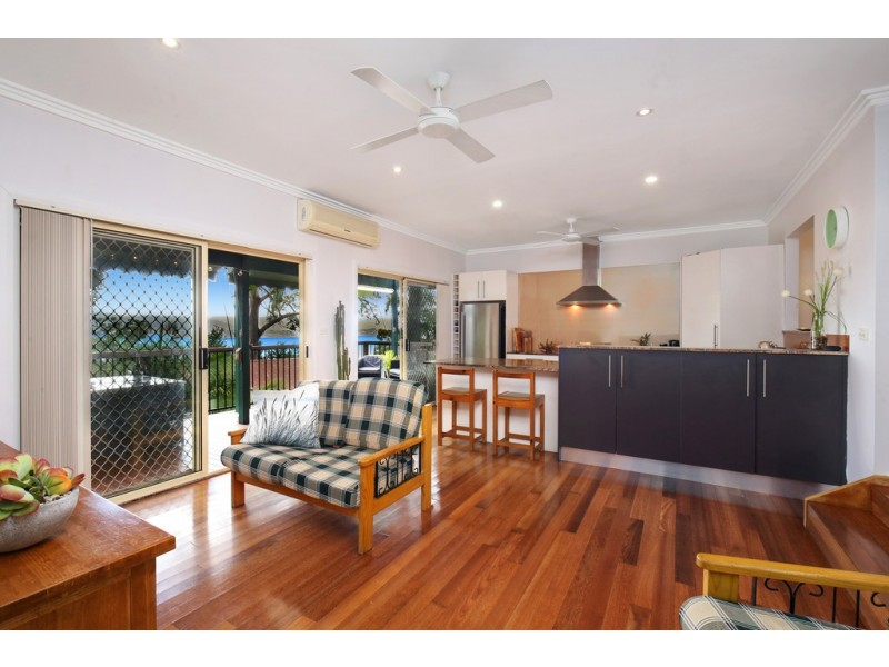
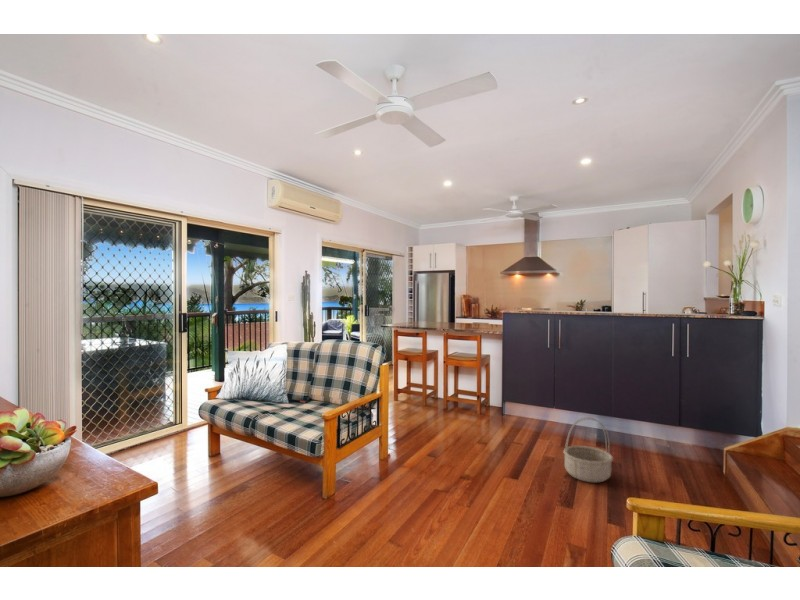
+ basket [562,416,614,484]
